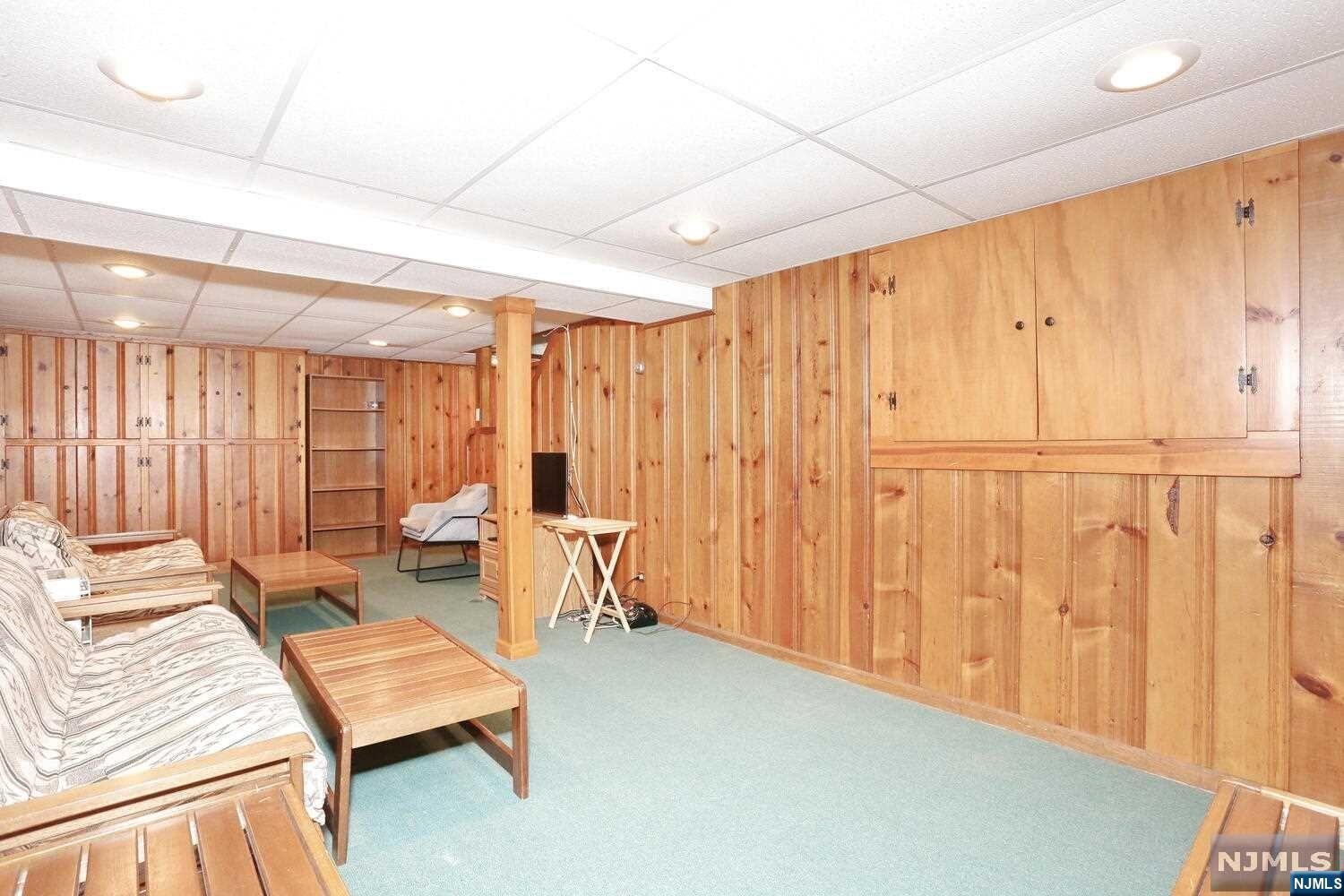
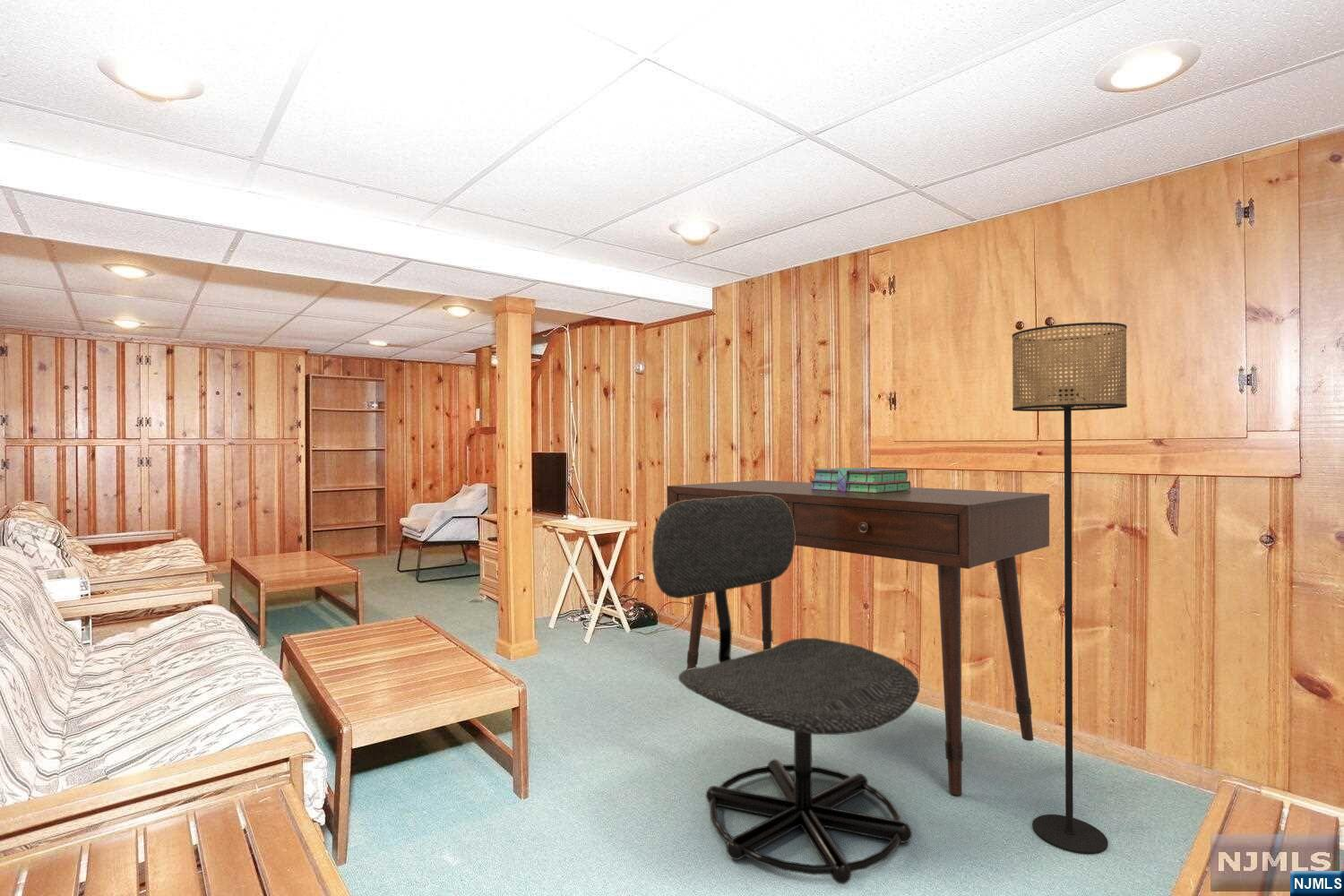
+ desk [667,479,1050,796]
+ office chair [651,495,921,885]
+ stack of books [809,467,911,493]
+ floor lamp [1012,322,1128,855]
